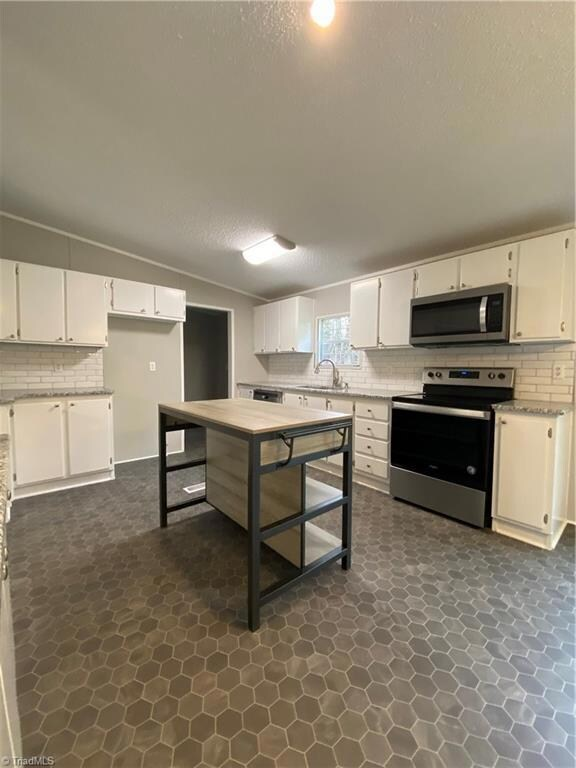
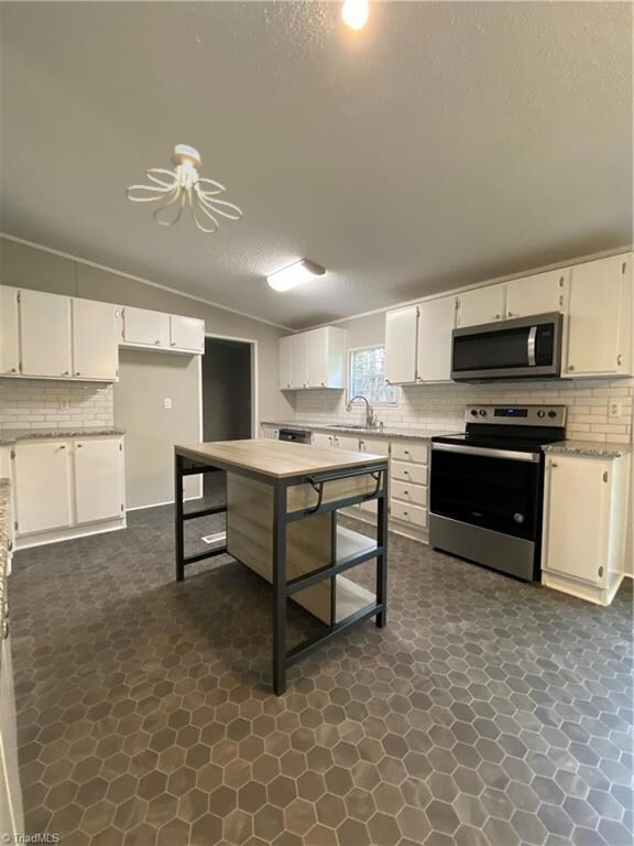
+ ceiling light fixture [124,144,243,234]
